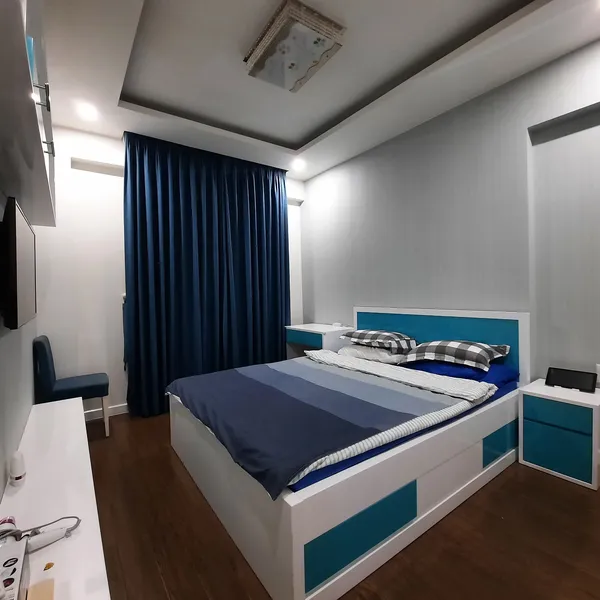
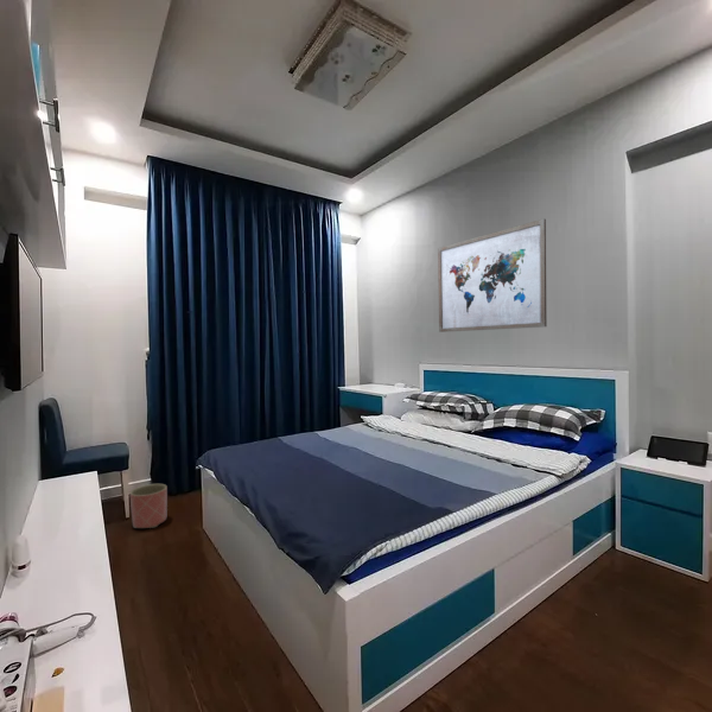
+ planter [129,483,169,529]
+ wall art [437,217,548,333]
